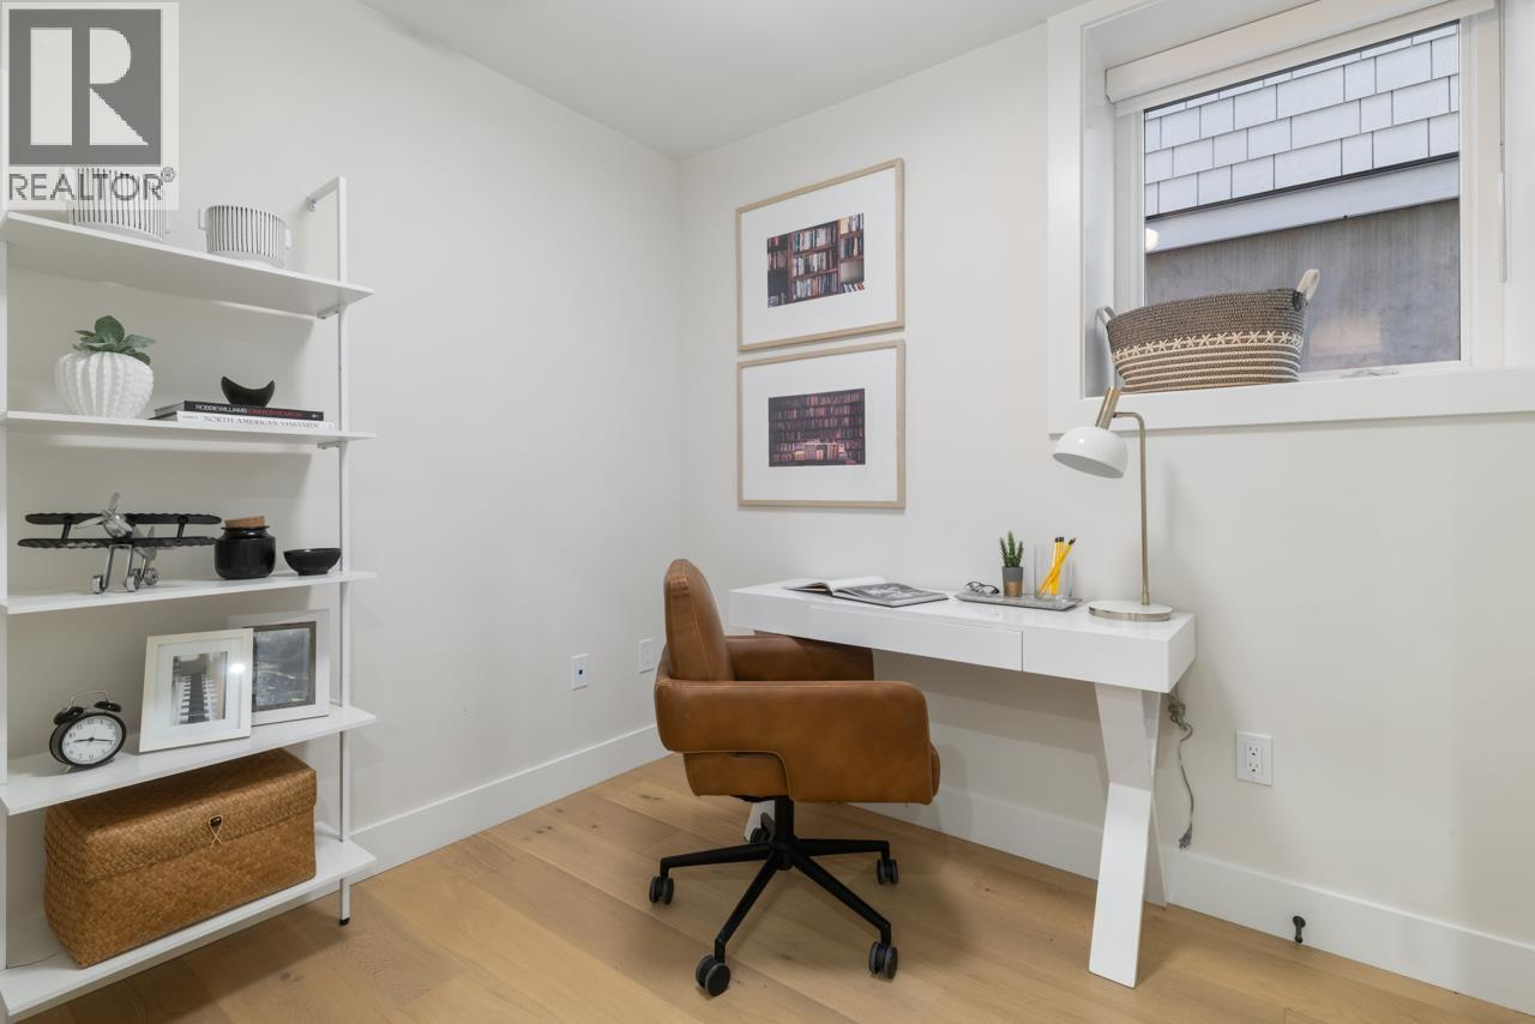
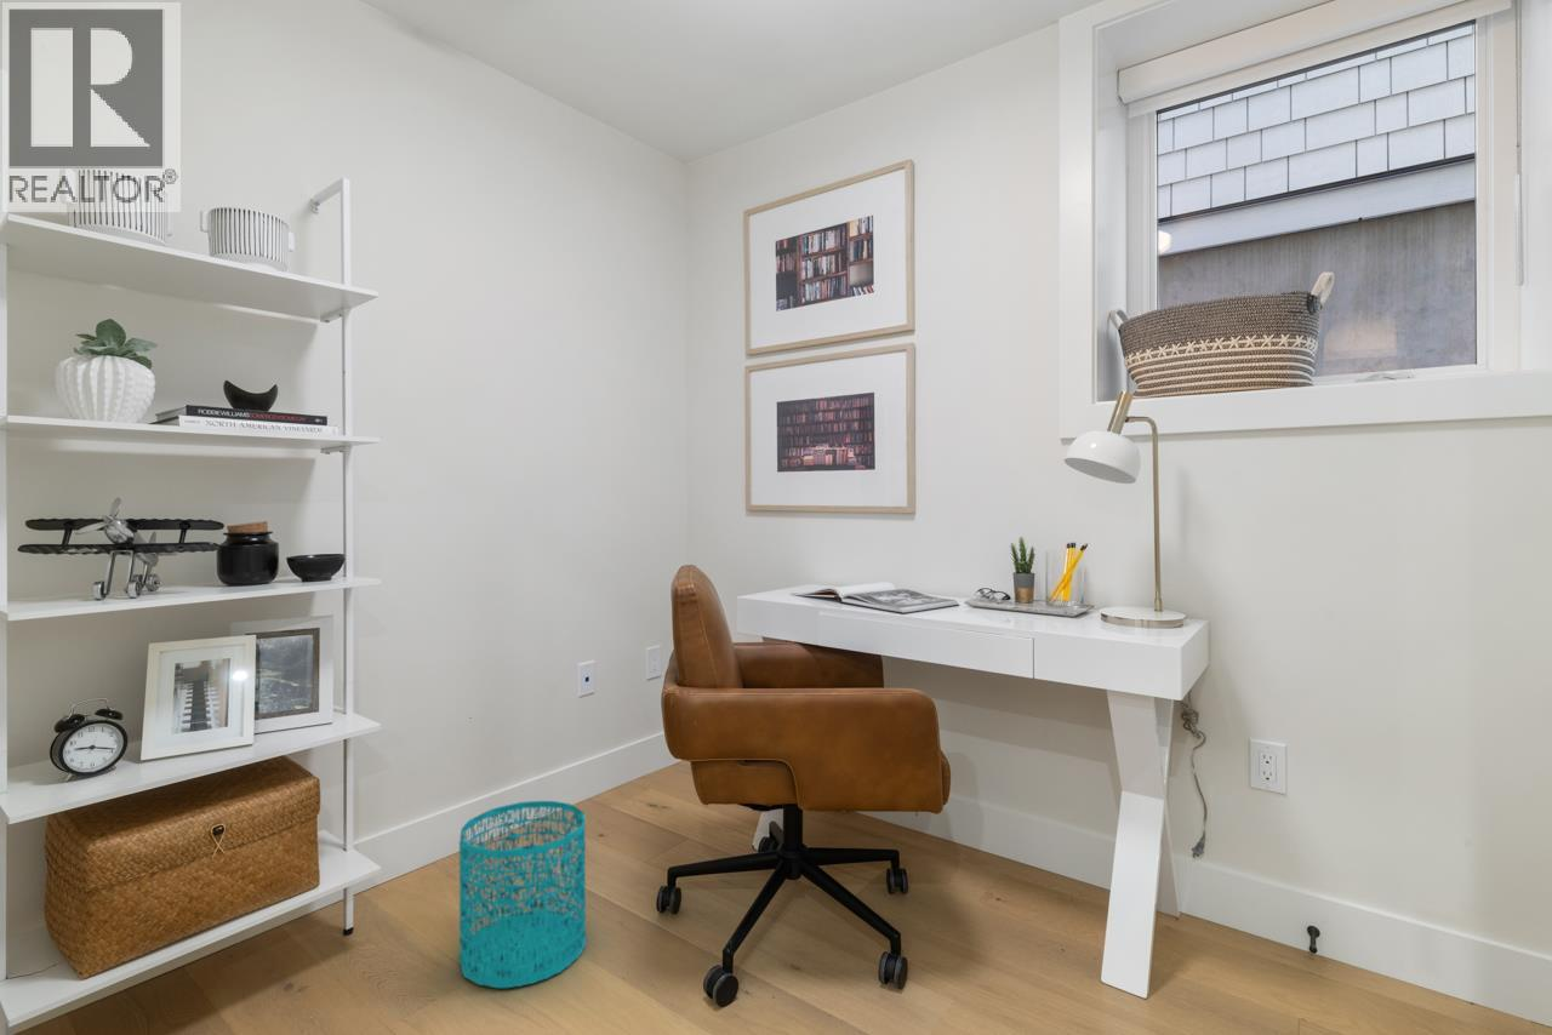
+ wastebasket [458,800,587,989]
